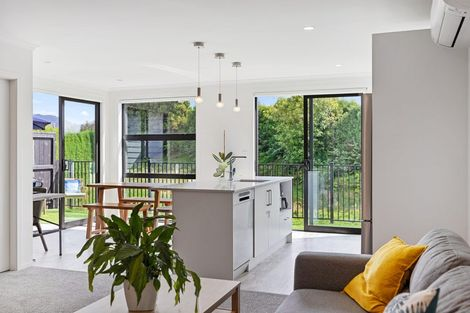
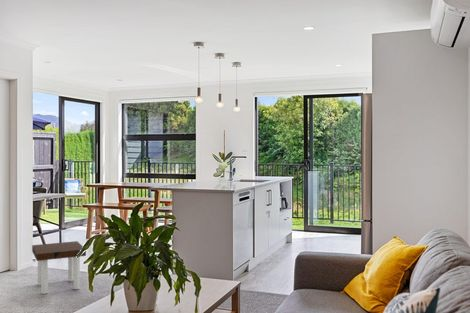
+ side table [31,240,87,295]
